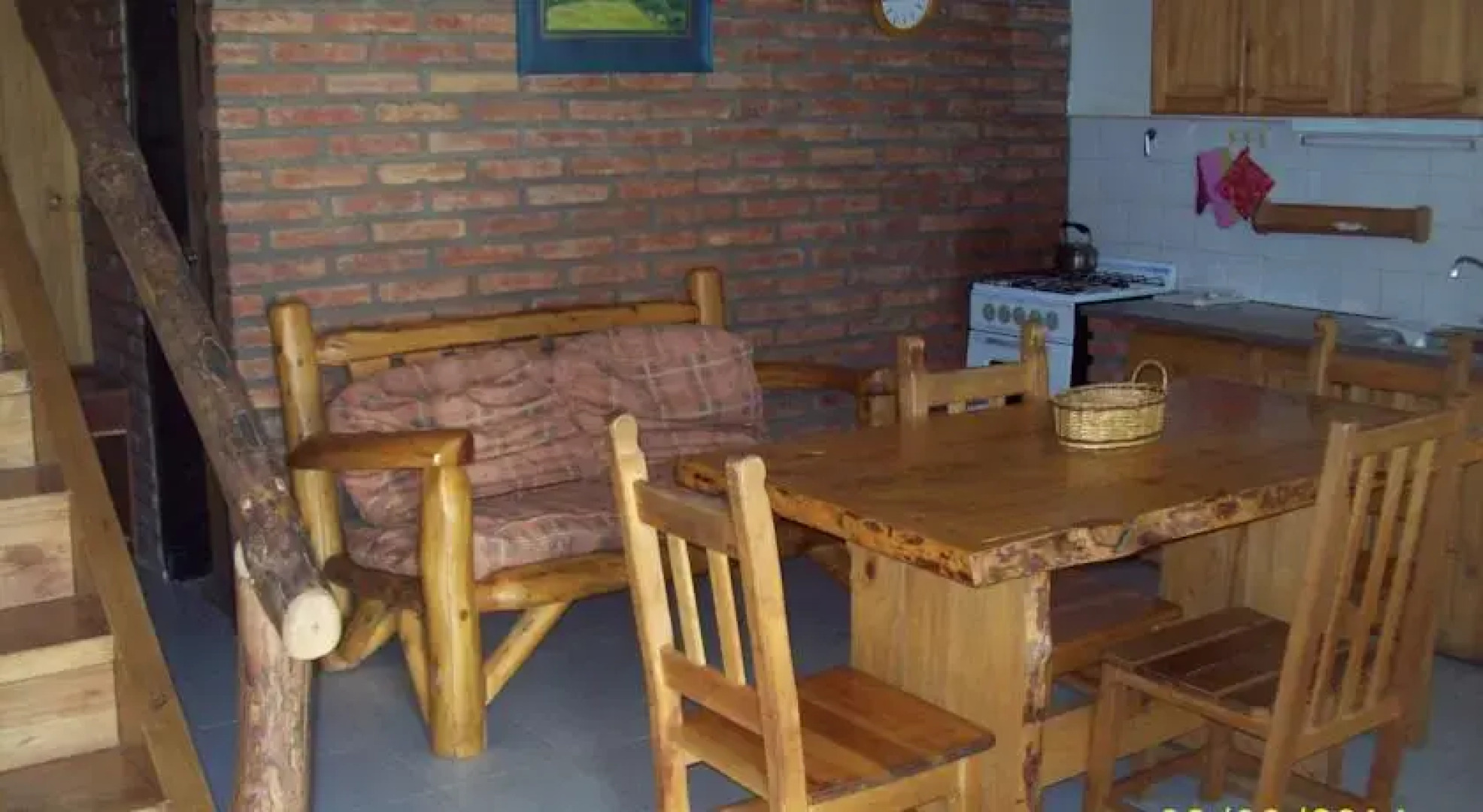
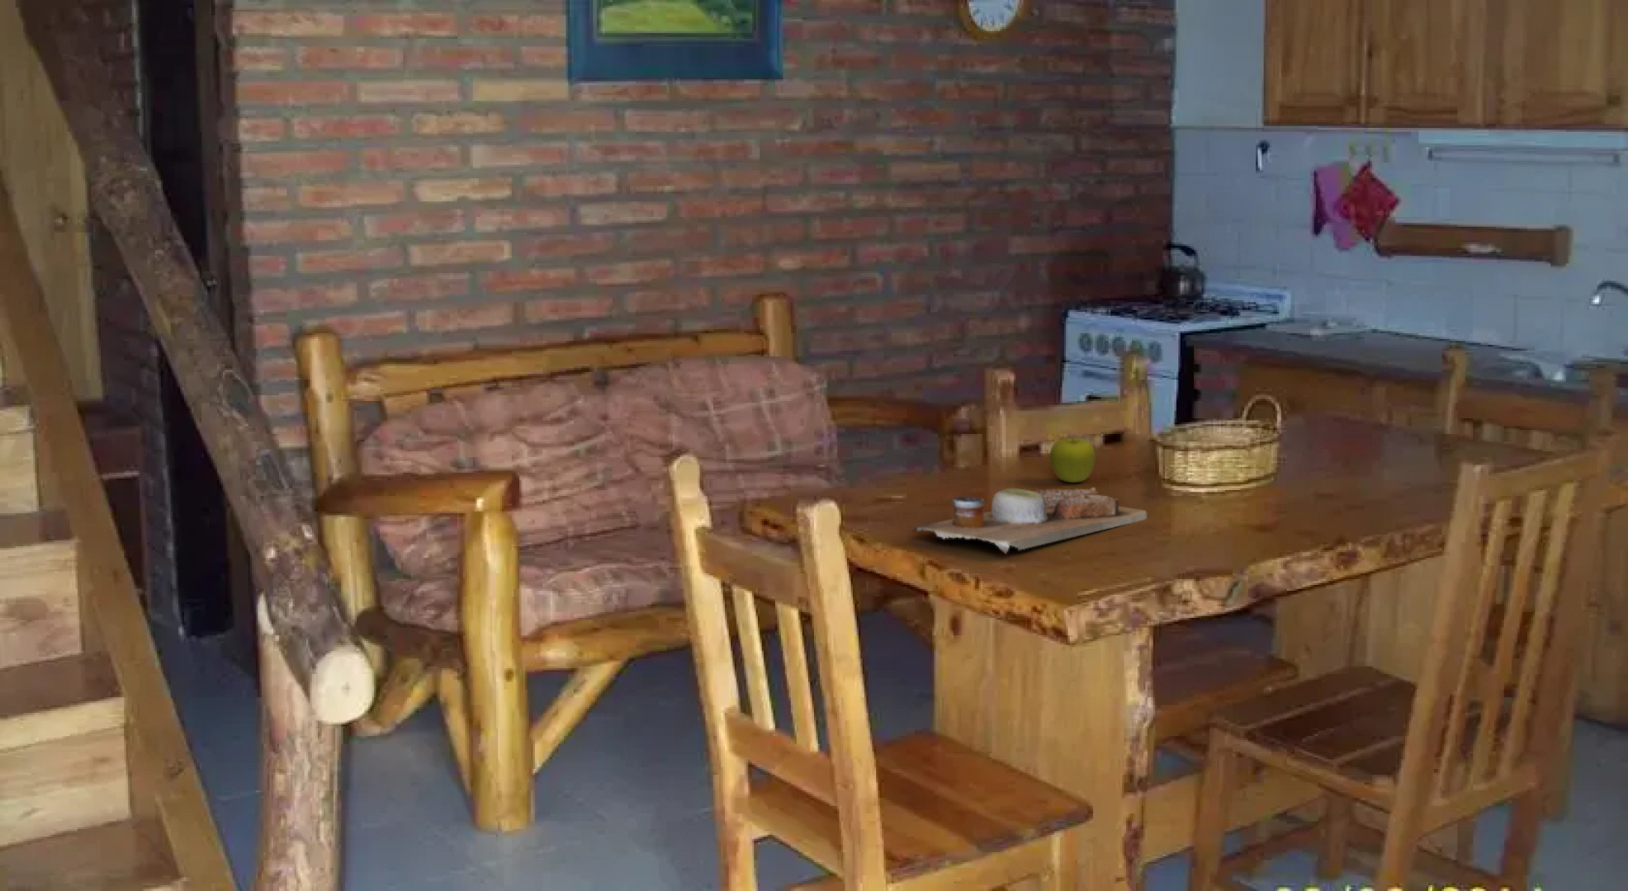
+ fruit [1049,437,1097,484]
+ cutting board [911,487,1148,554]
